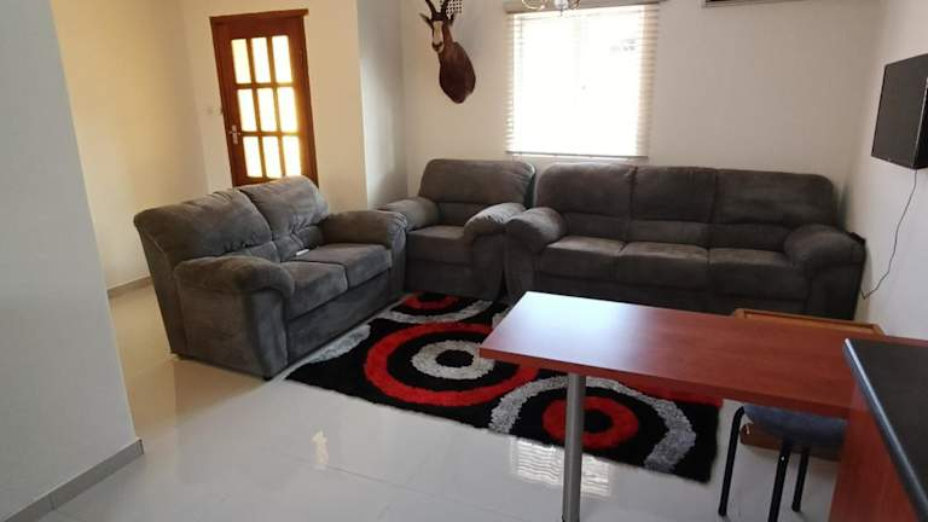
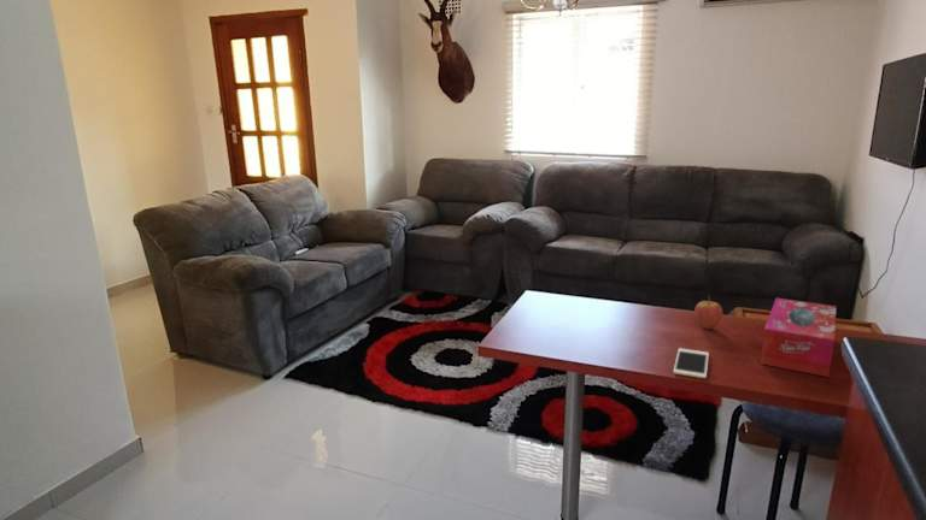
+ fruit [693,295,725,330]
+ tissue box [760,297,837,378]
+ cell phone [672,347,710,379]
